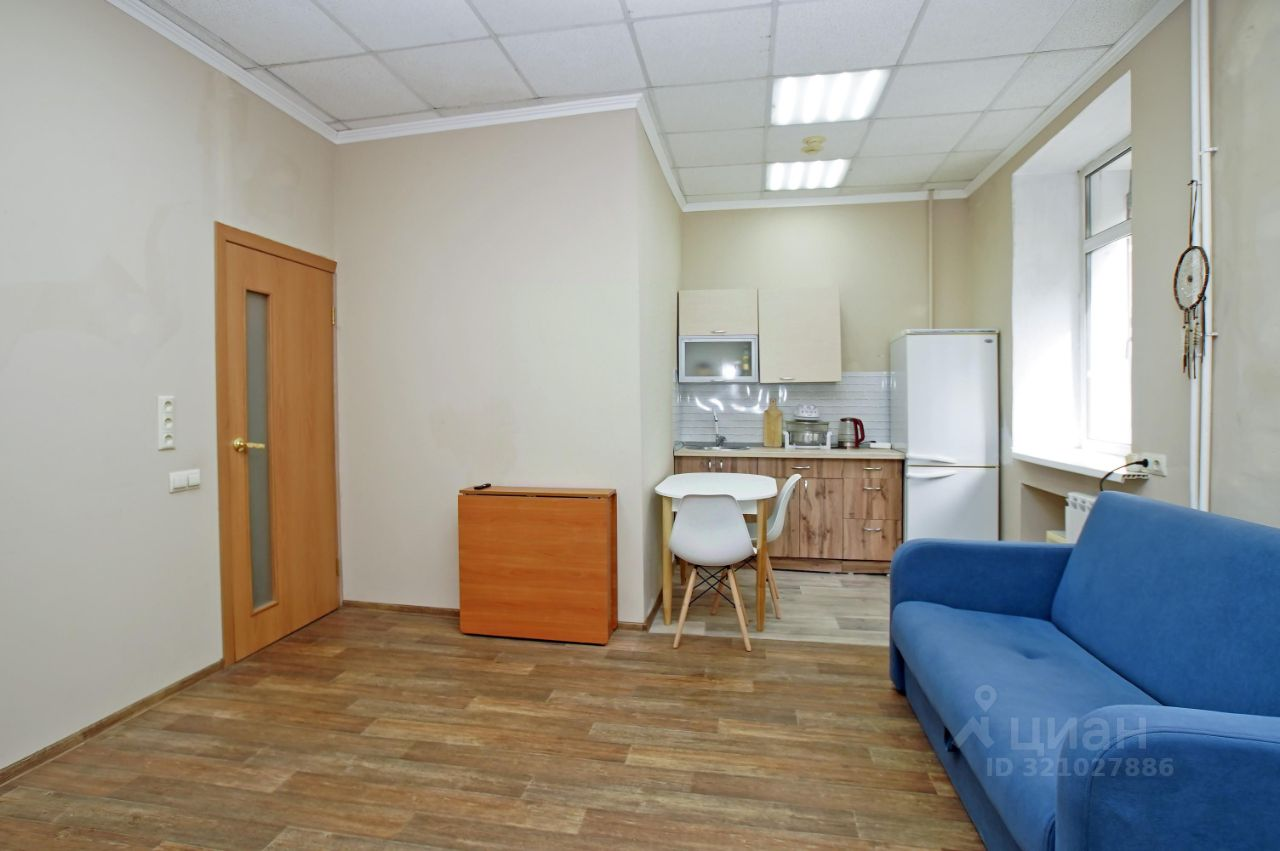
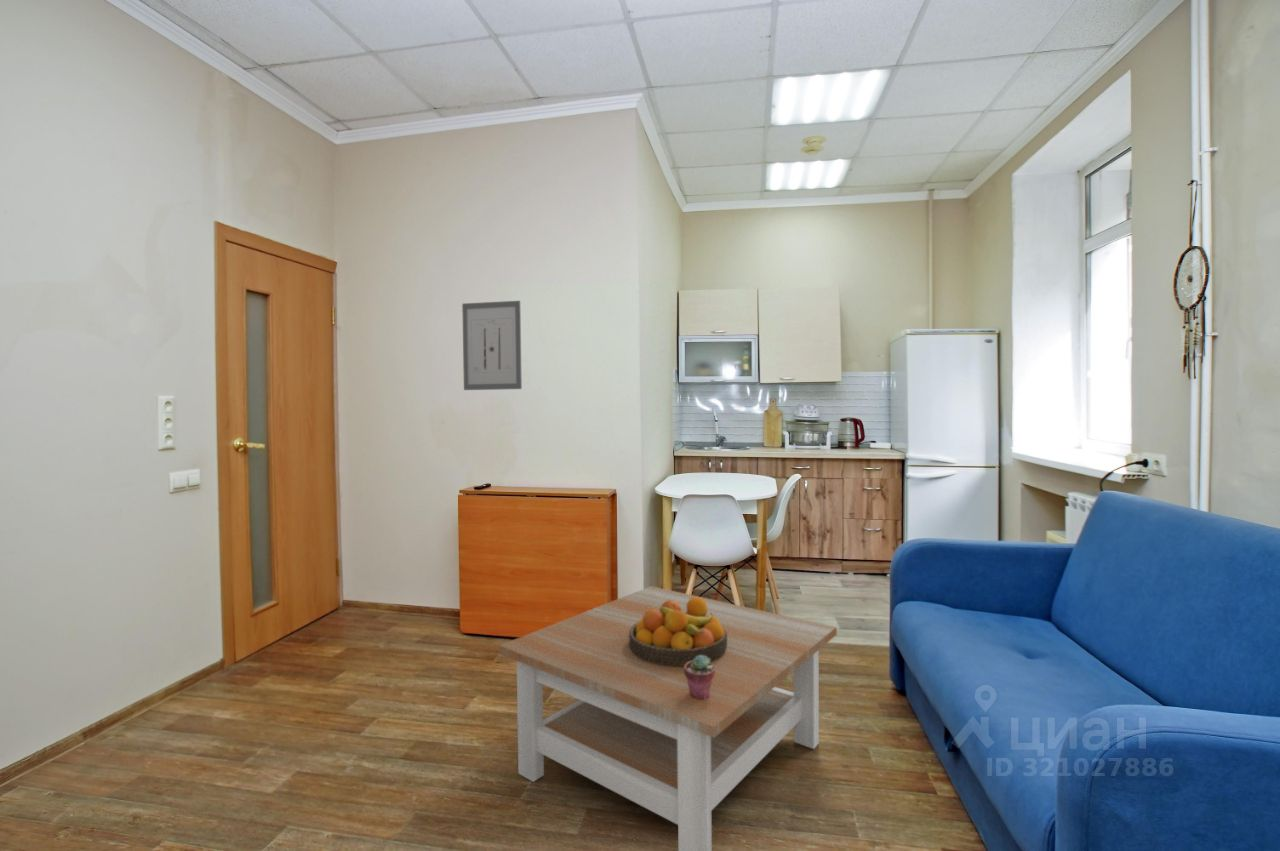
+ fruit bowl [629,596,727,666]
+ potted succulent [684,655,715,700]
+ wall art [461,300,523,391]
+ coffee table [498,585,838,851]
